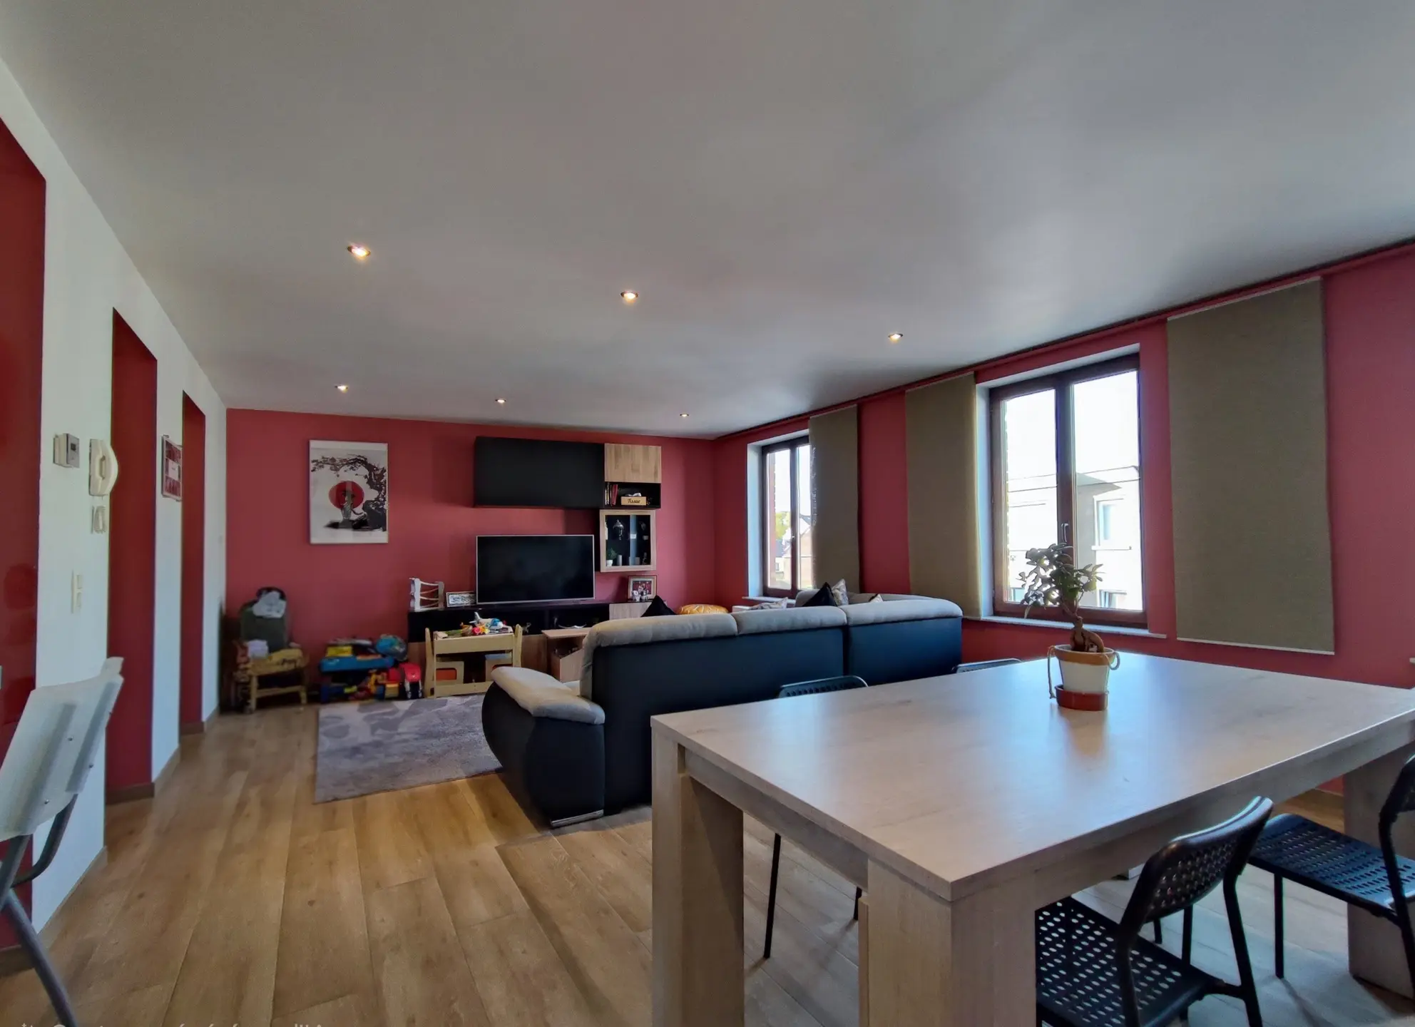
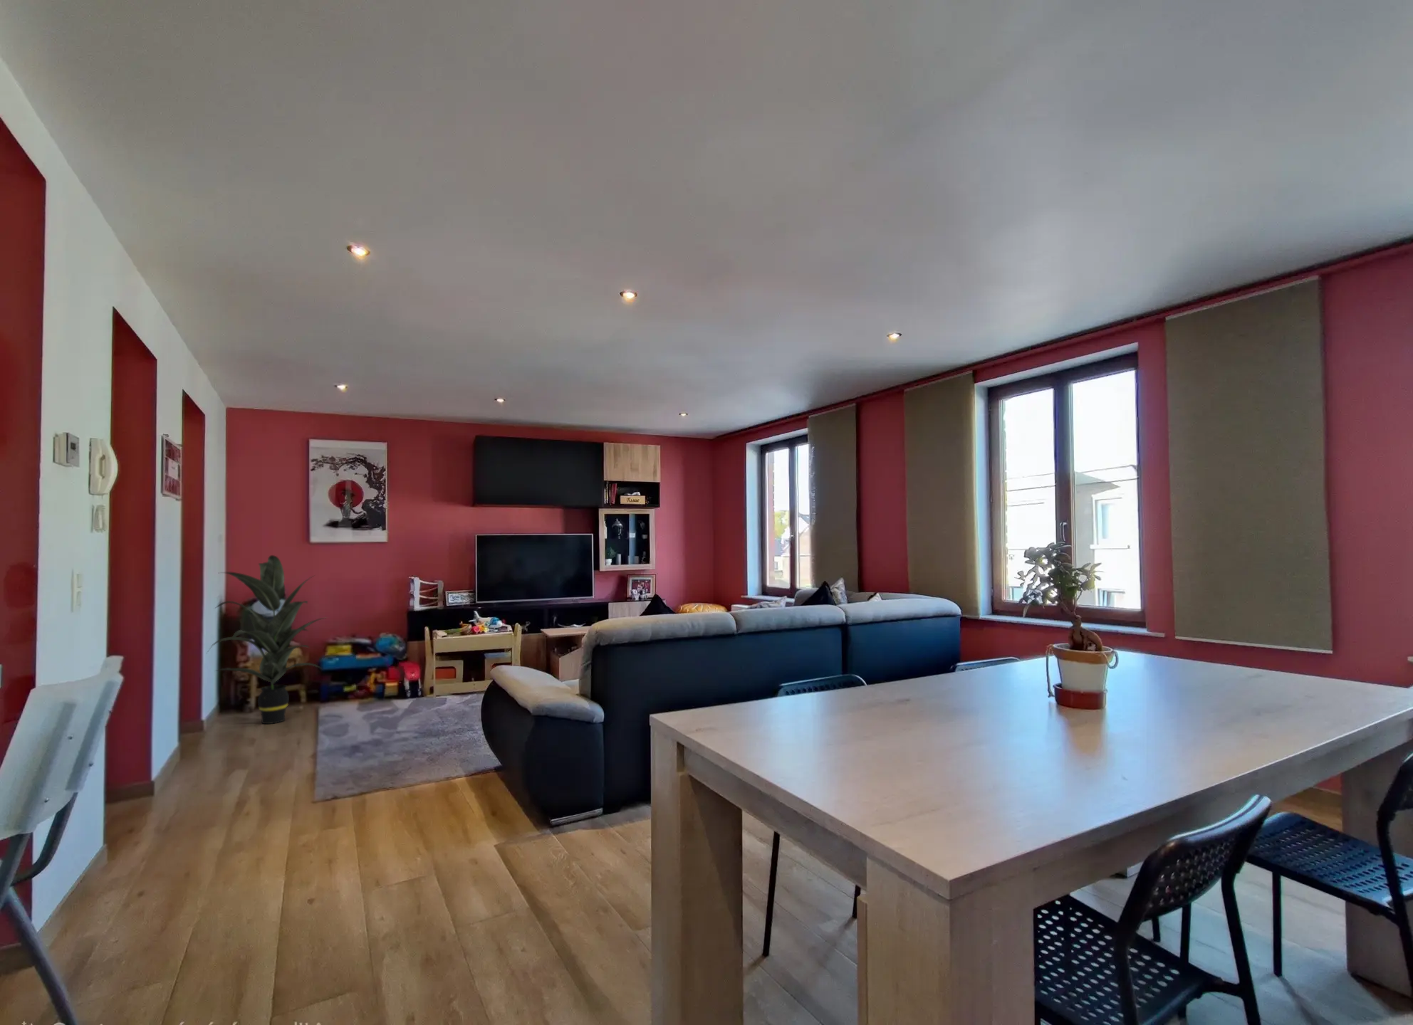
+ indoor plant [206,555,328,725]
